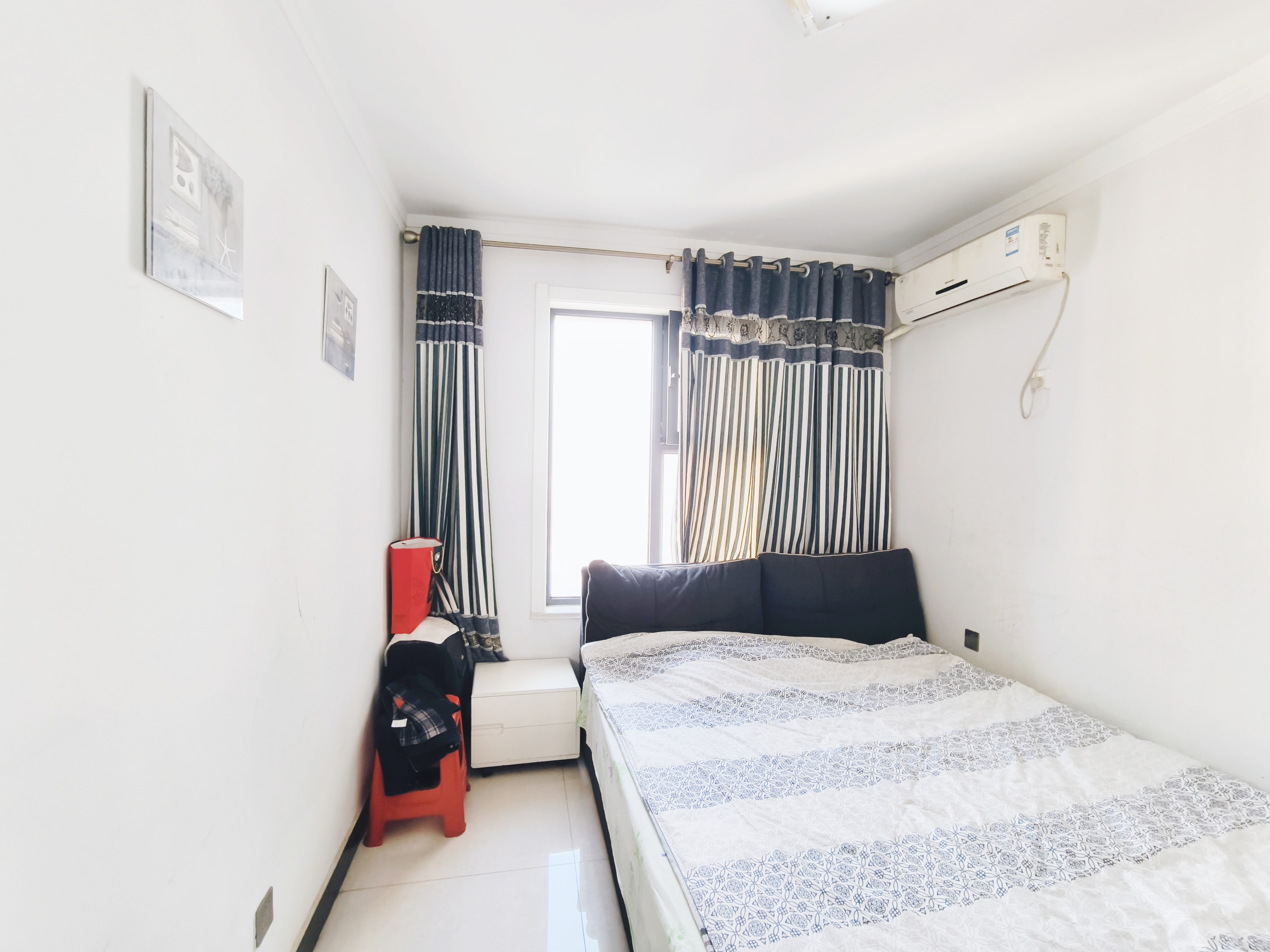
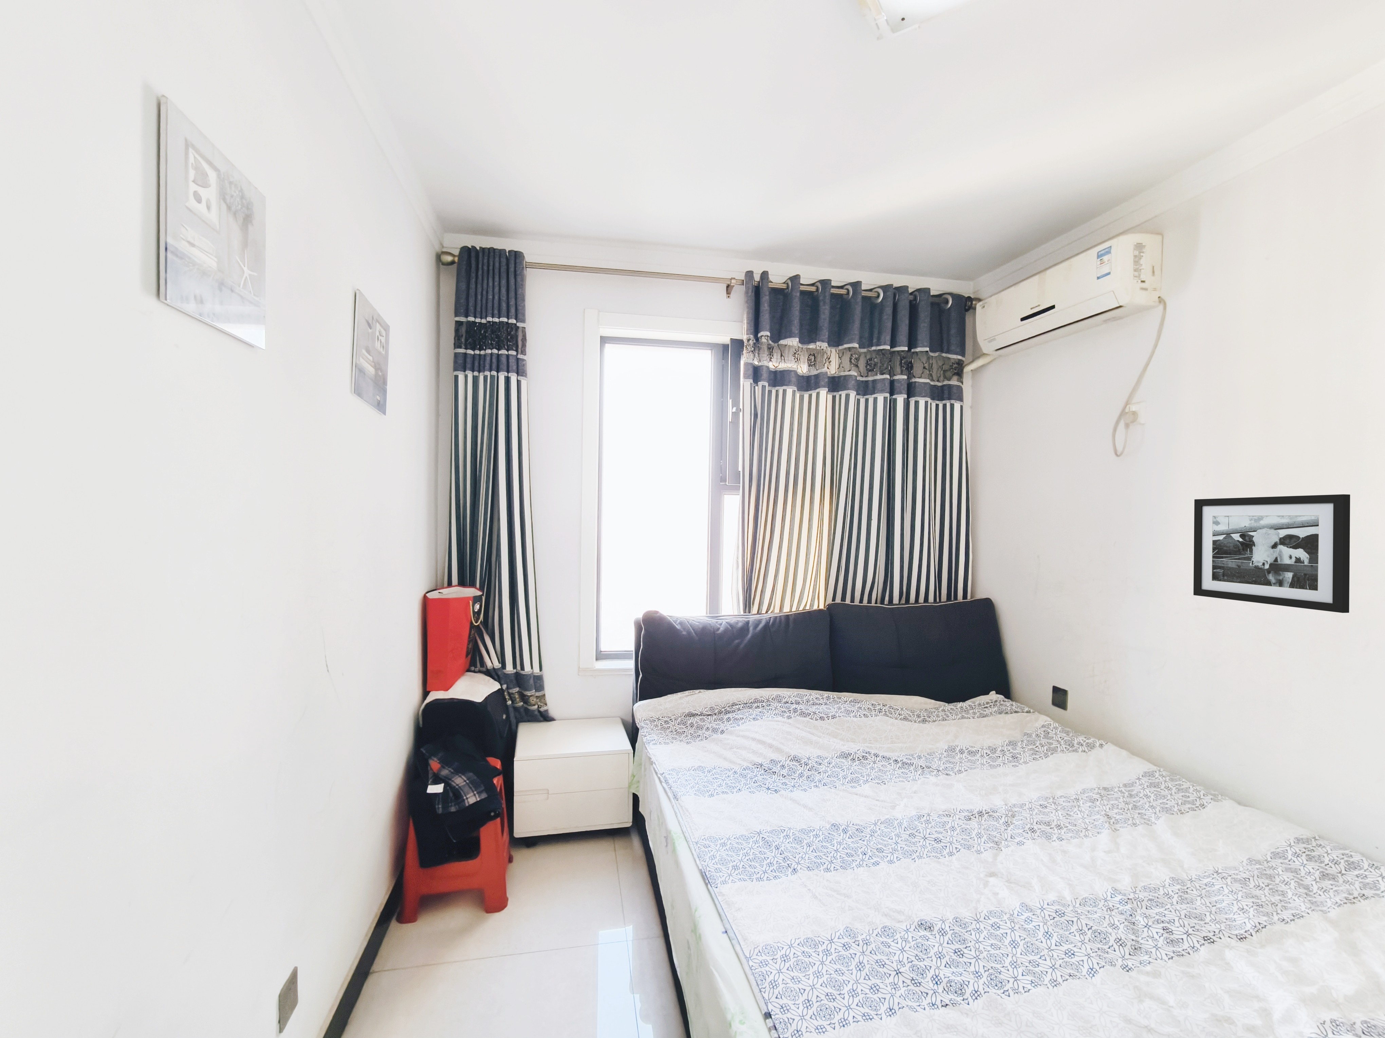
+ picture frame [1193,494,1350,613]
